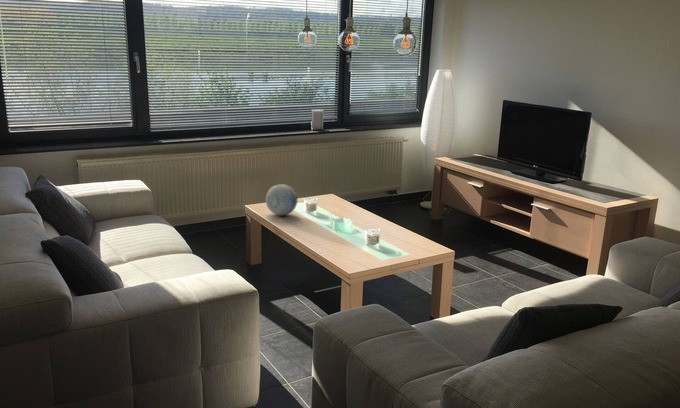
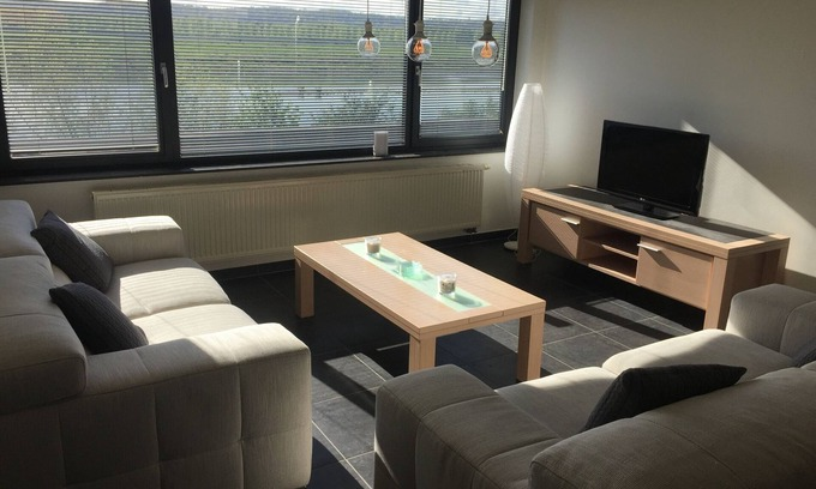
- decorative orb [265,183,298,217]
